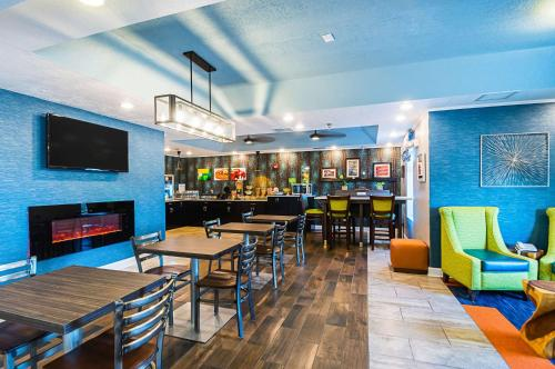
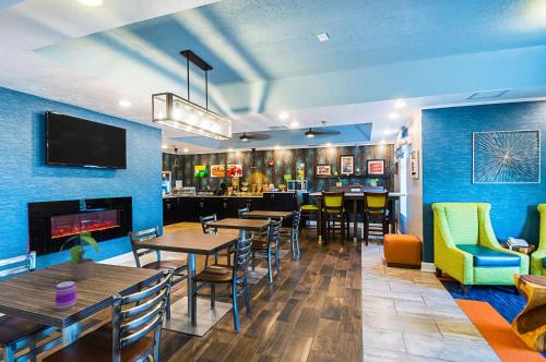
+ beverage can [55,280,78,312]
+ potted plant [58,231,99,281]
